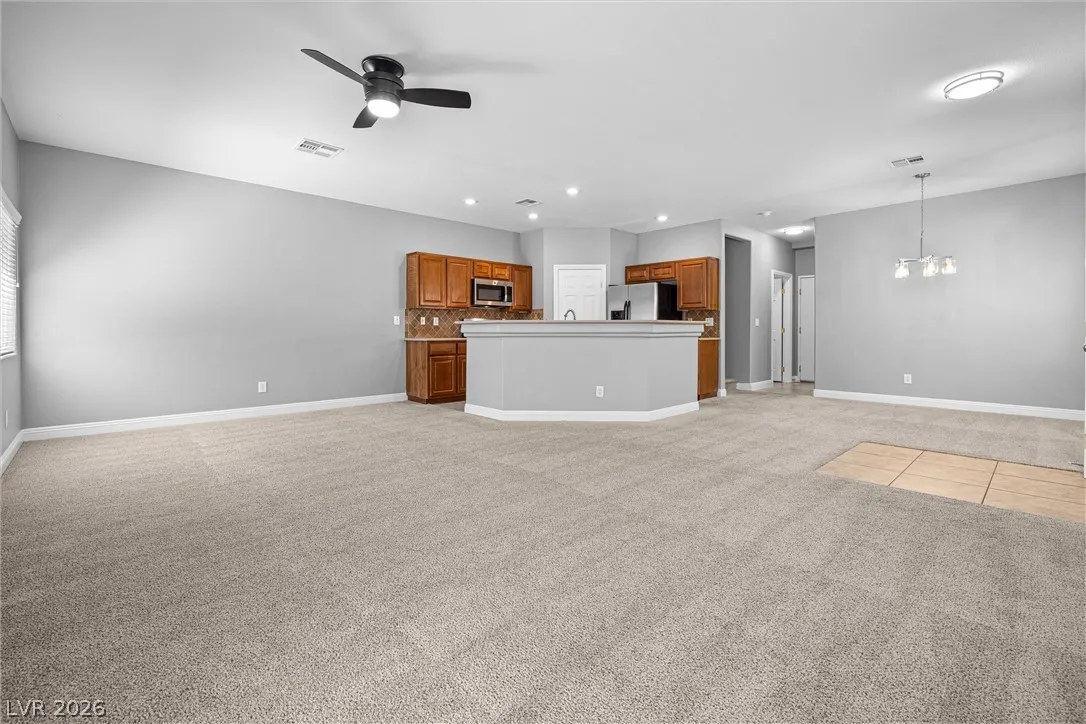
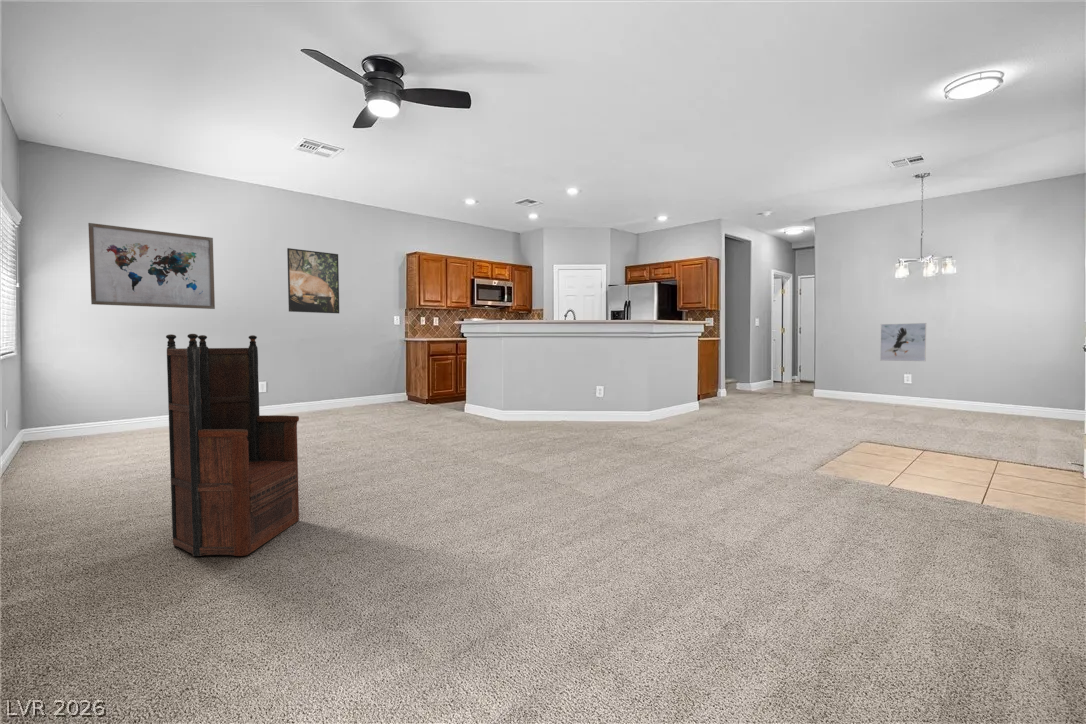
+ wall art [87,222,216,310]
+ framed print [879,322,927,362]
+ armchair [165,333,300,557]
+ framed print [286,247,340,314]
